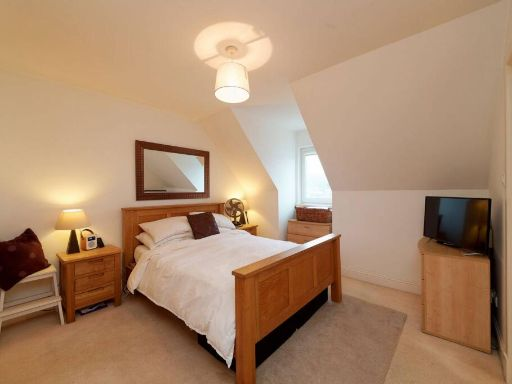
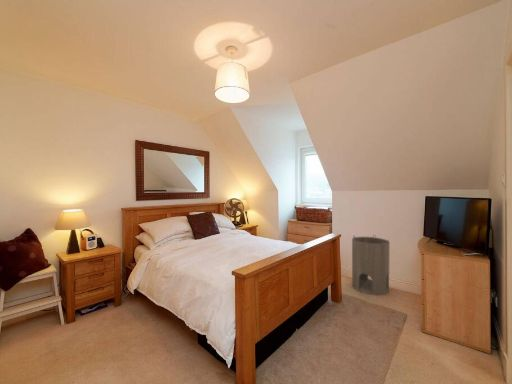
+ cylinder [351,234,390,296]
